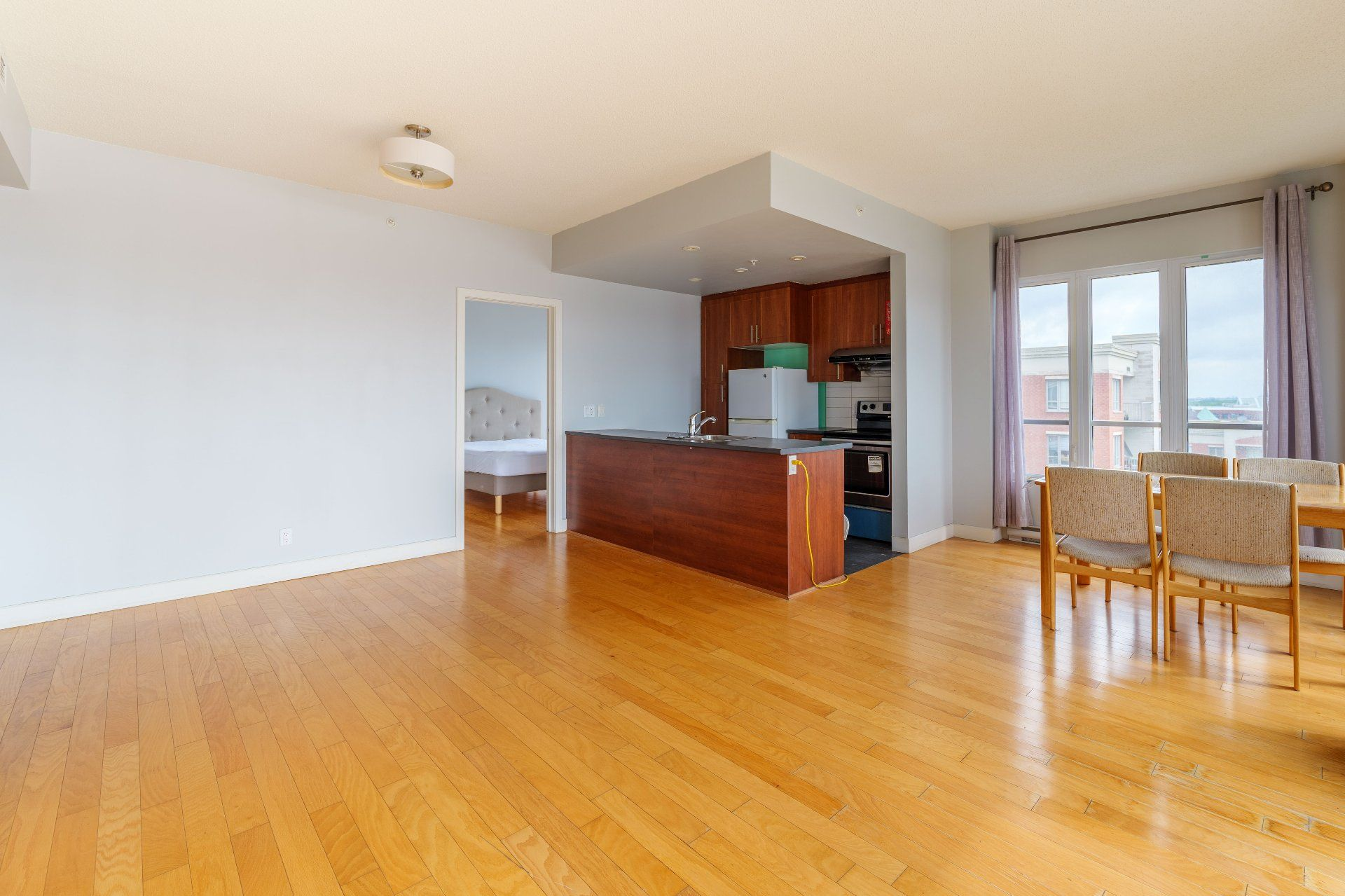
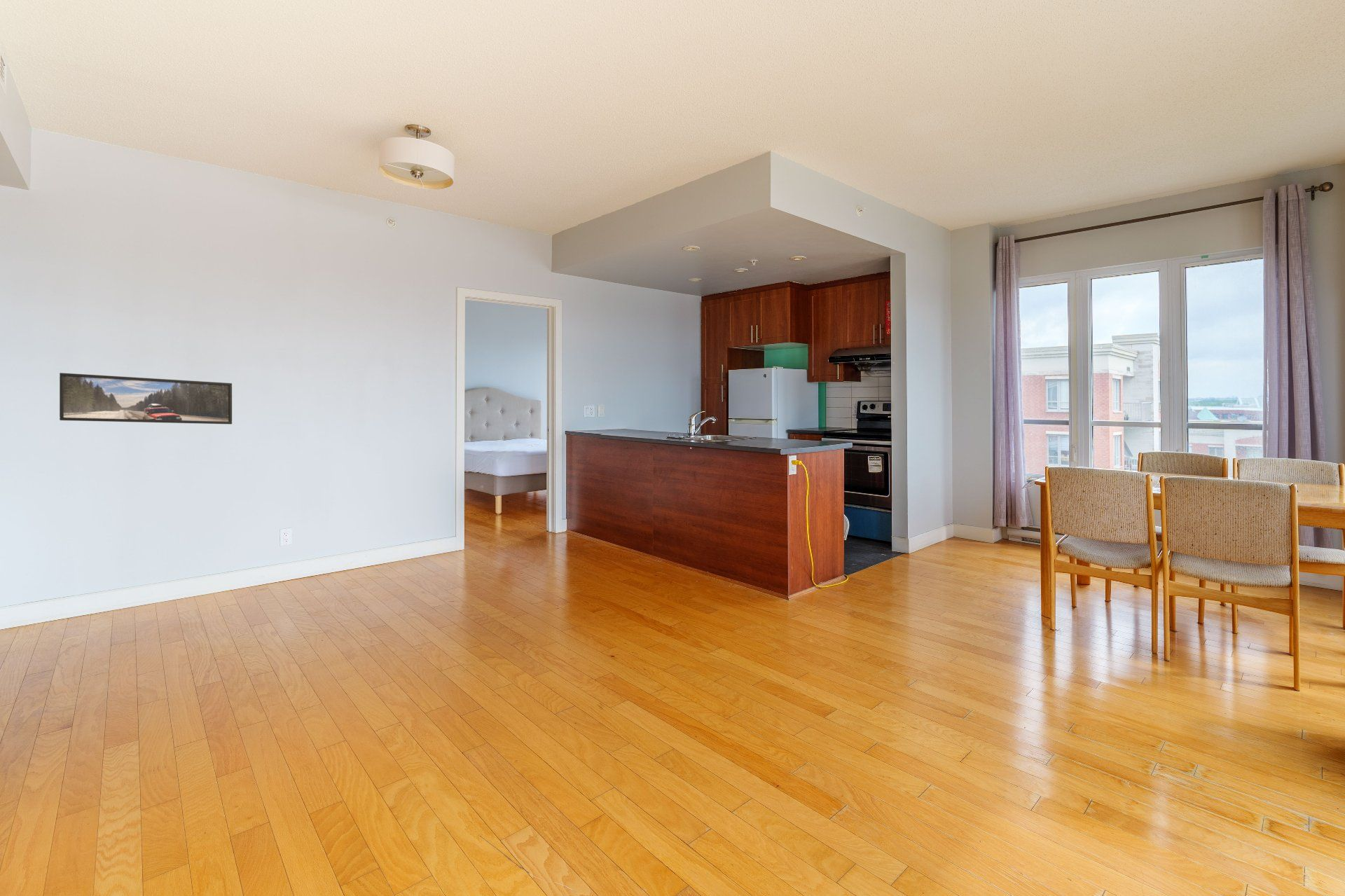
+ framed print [59,372,233,425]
